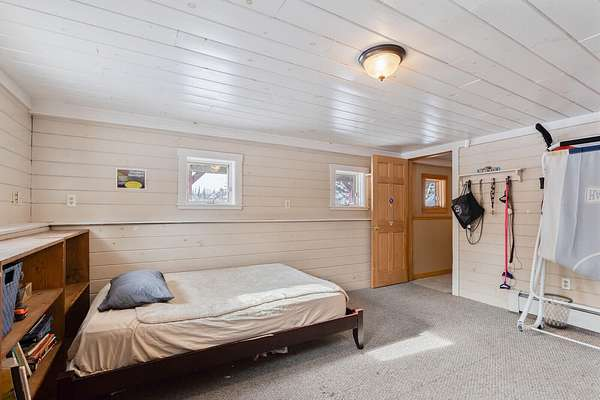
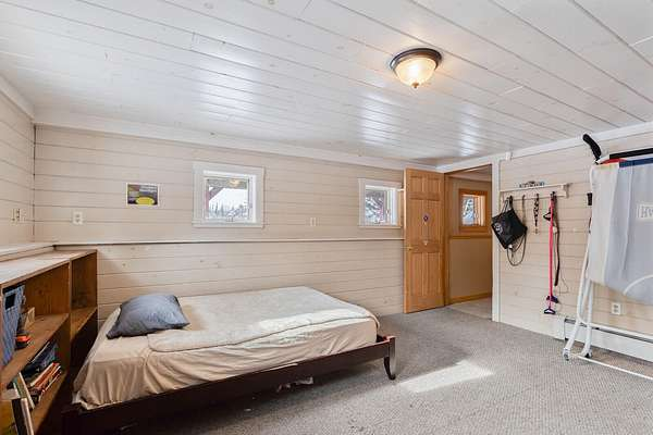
- wastebasket [542,292,574,330]
